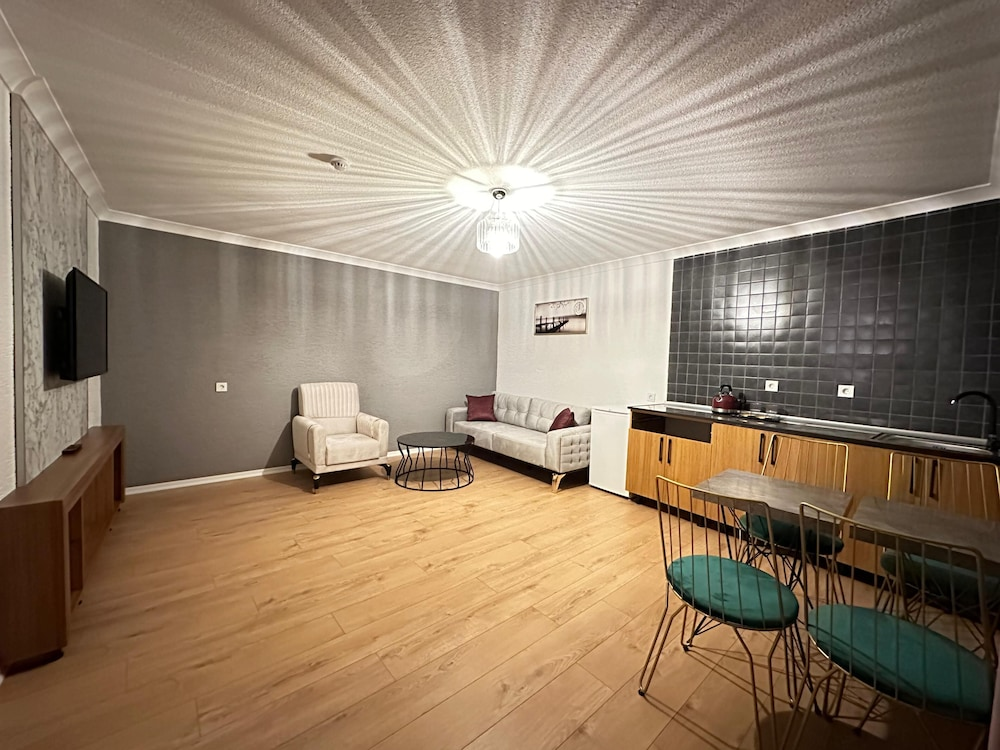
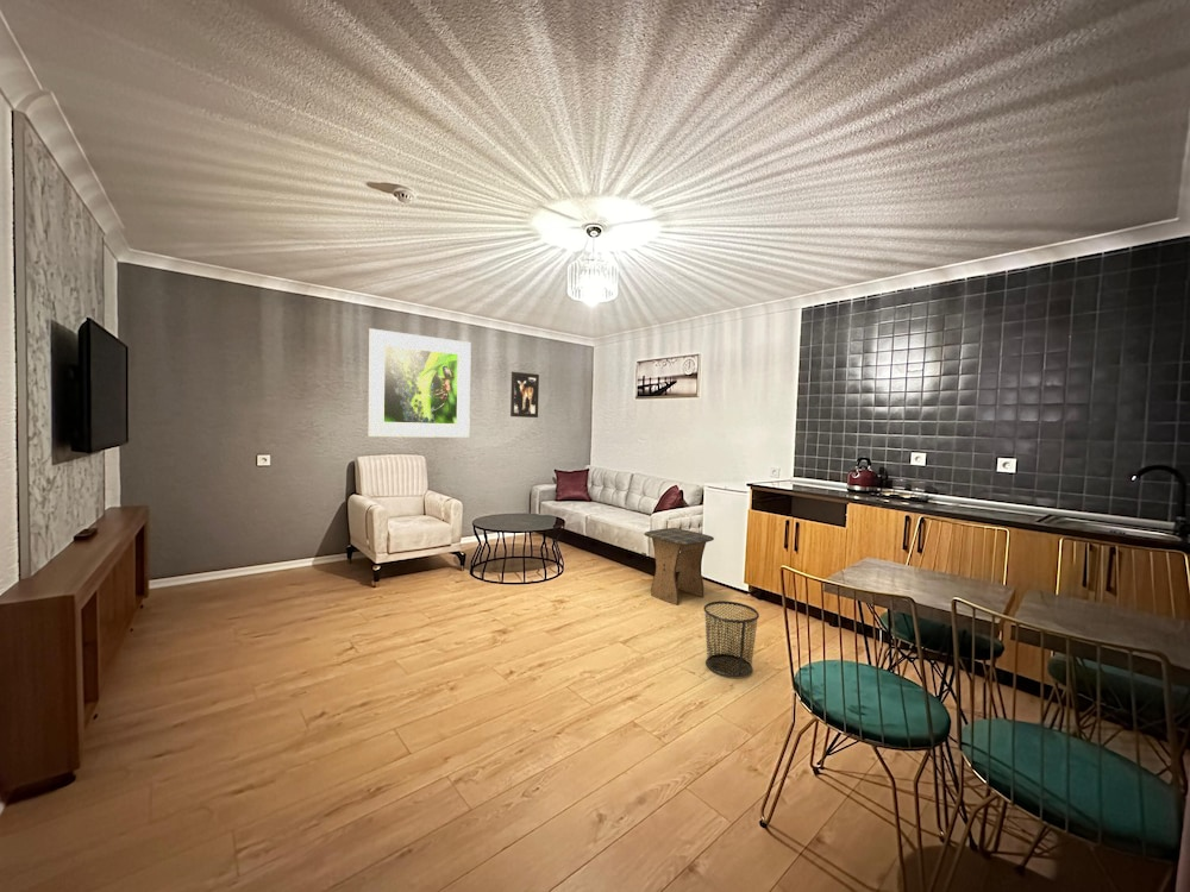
+ wall art [509,371,540,419]
+ waste bin [702,599,760,678]
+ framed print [367,327,472,439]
+ stool [643,527,715,607]
